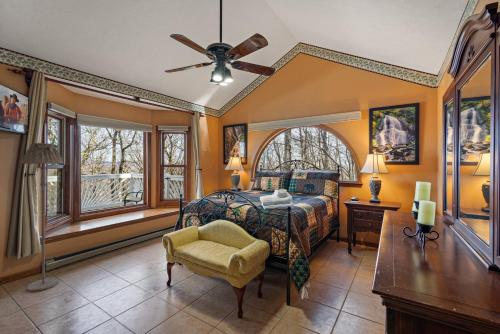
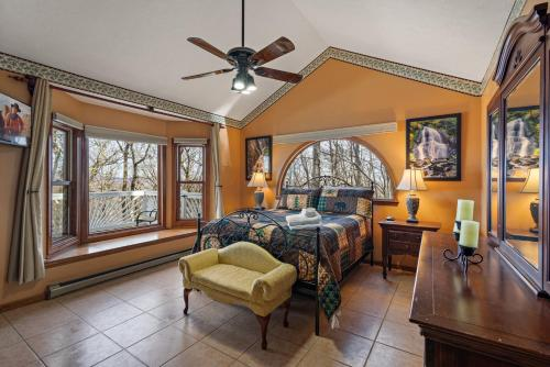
- floor lamp [20,142,64,292]
